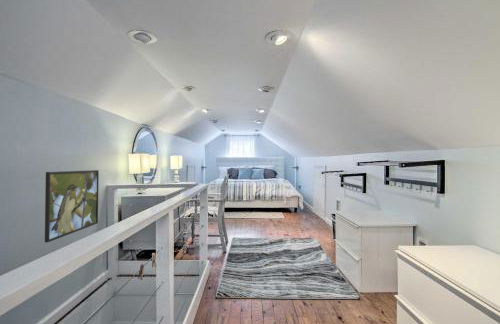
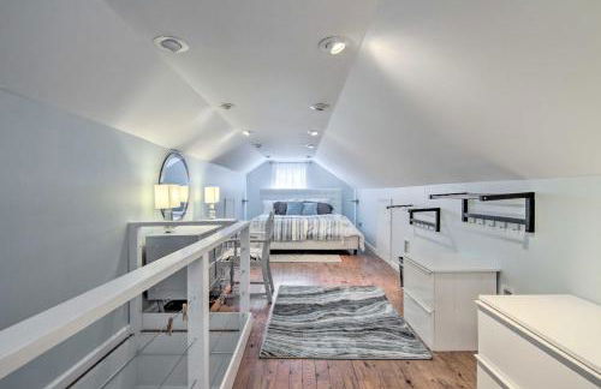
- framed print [44,169,100,243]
